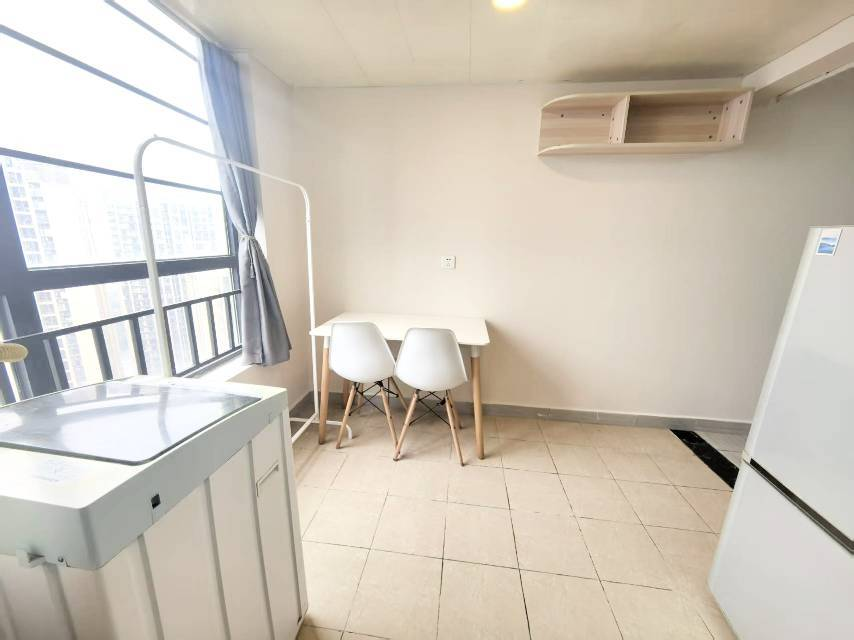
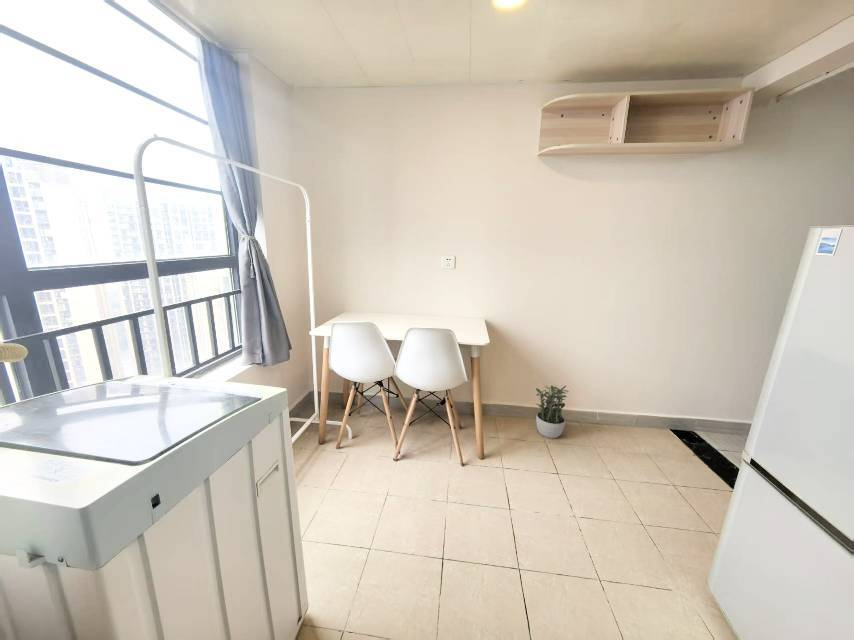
+ potted plant [535,385,570,439]
